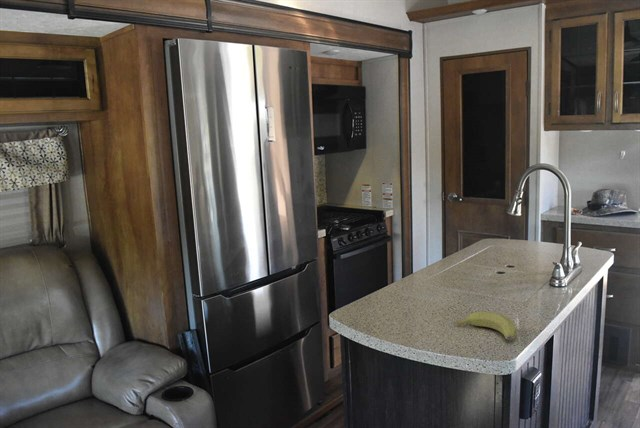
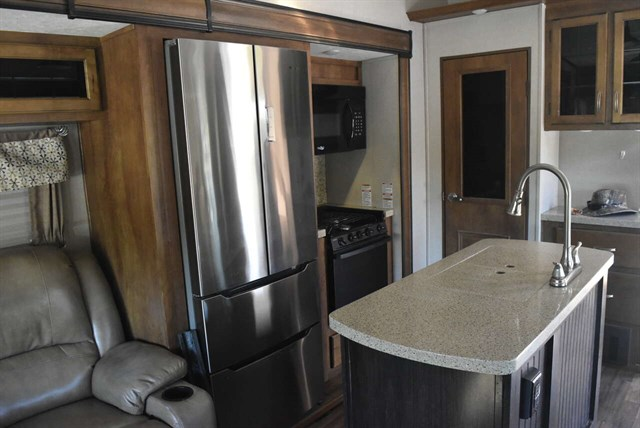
- banana [455,311,517,342]
